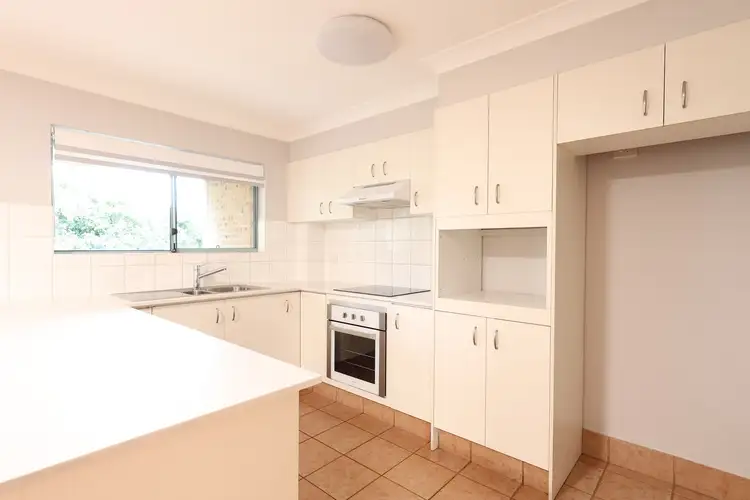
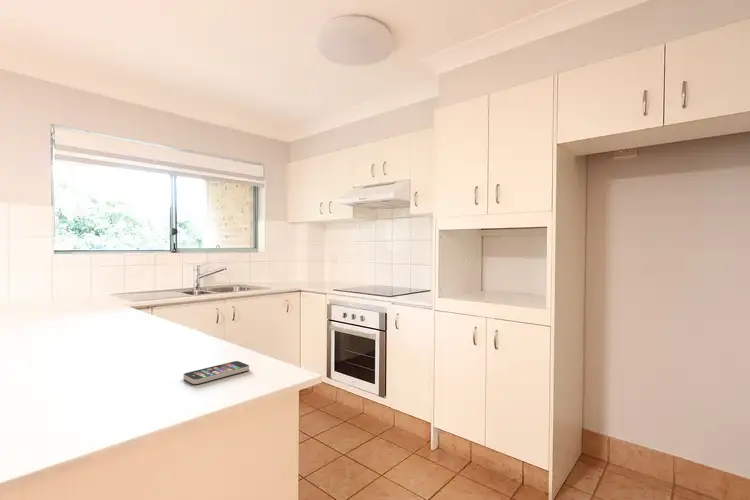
+ smartphone [182,360,250,385]
